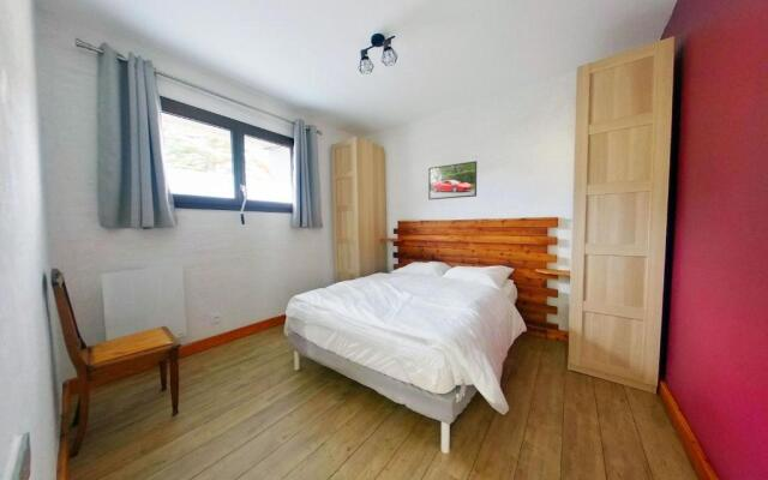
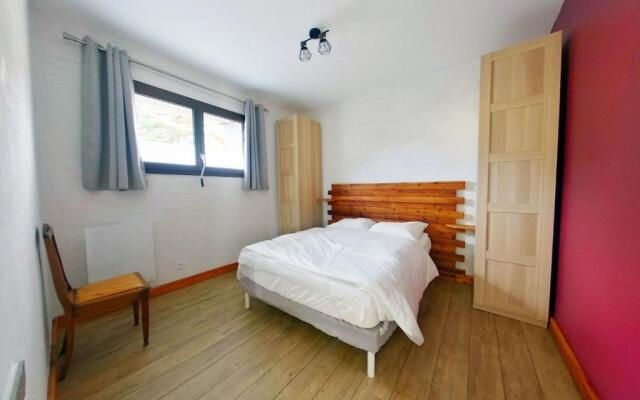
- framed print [427,160,478,200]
